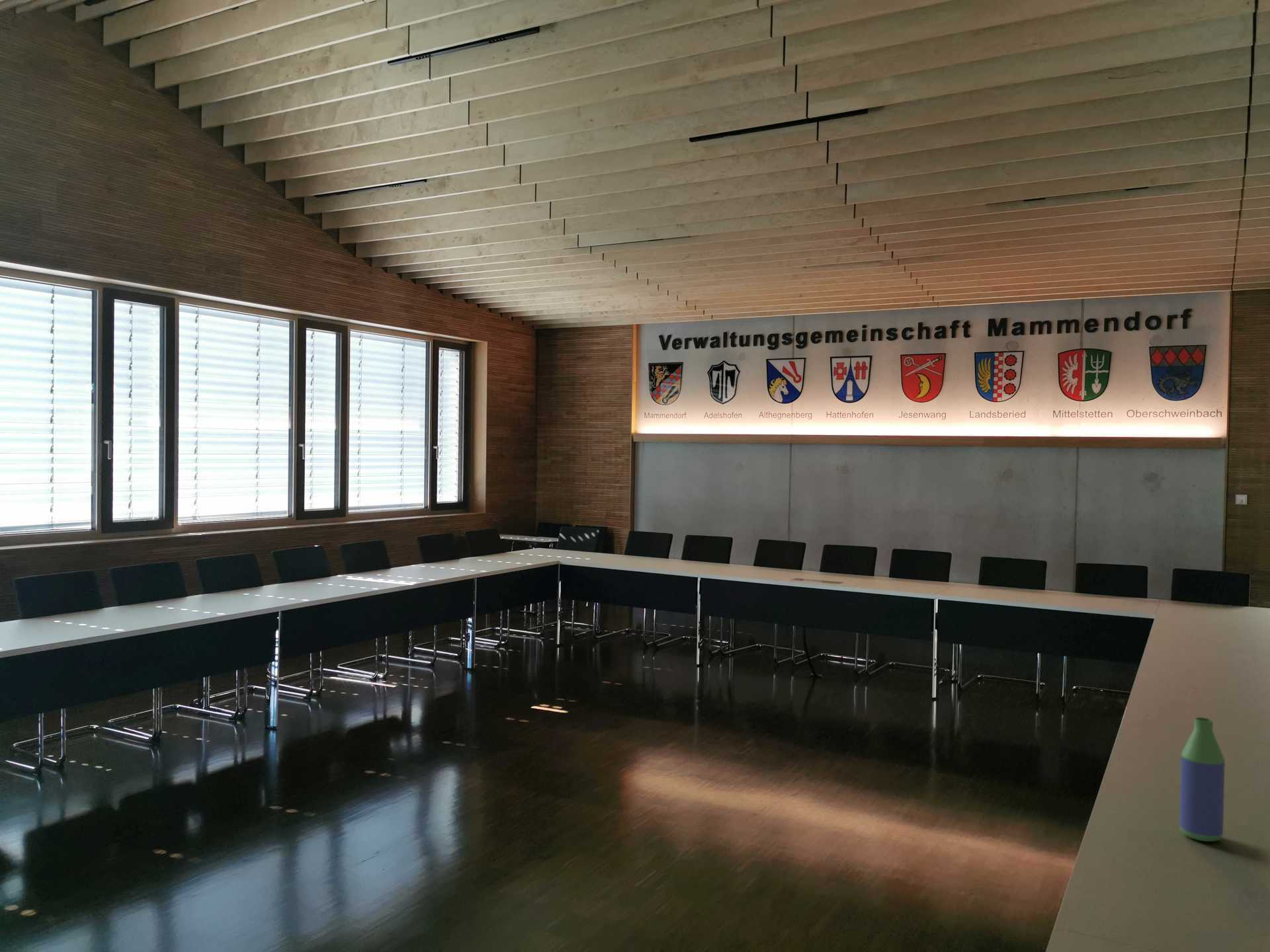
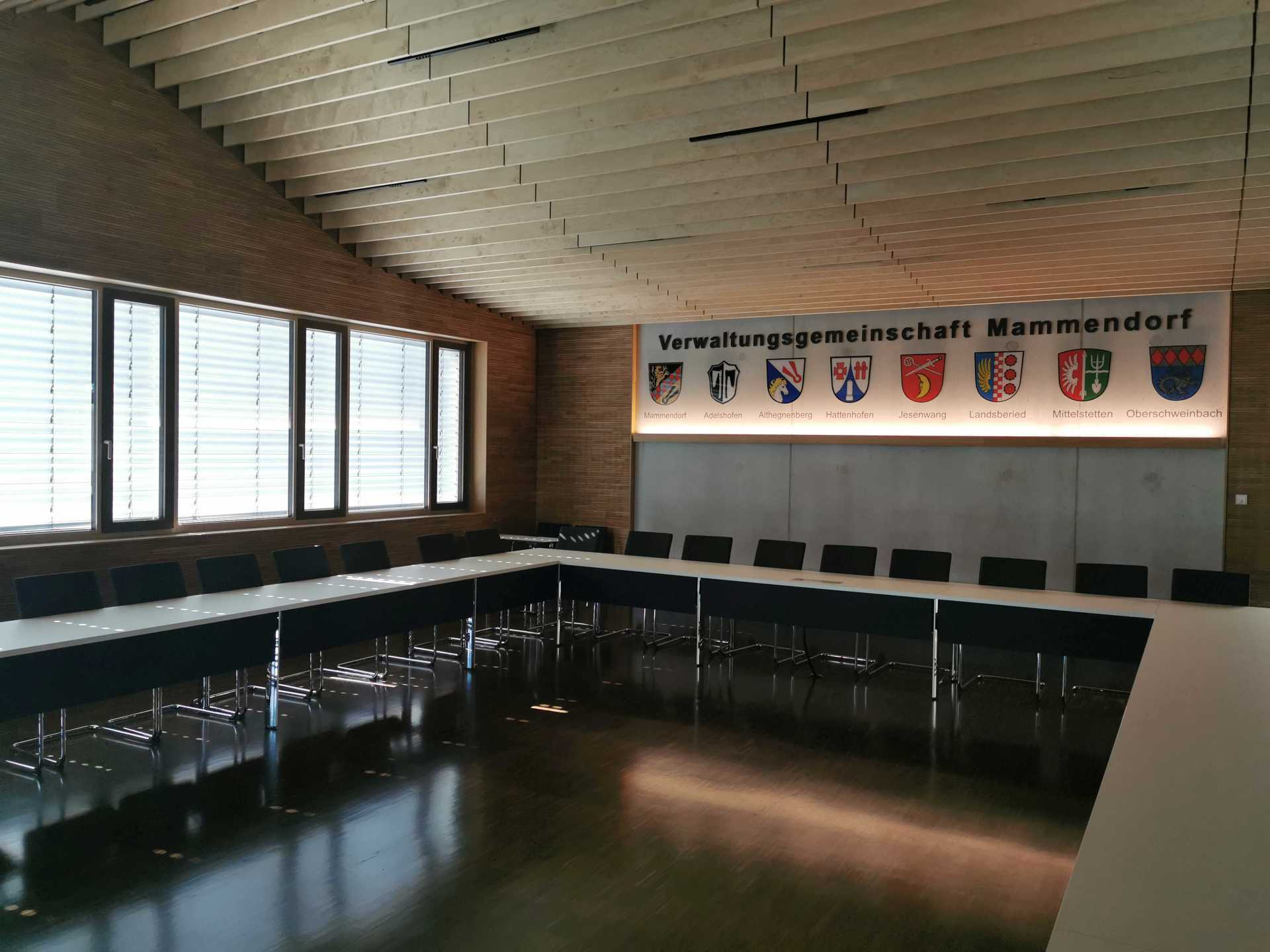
- bottle [1179,717,1226,842]
